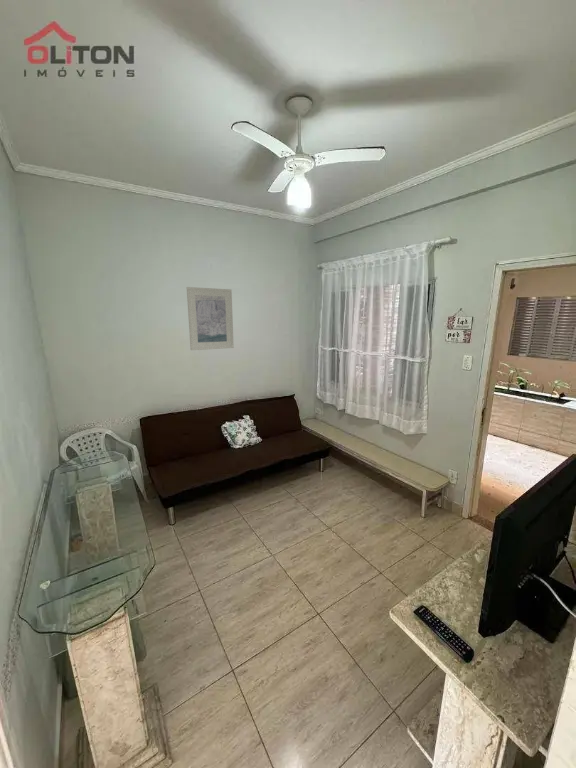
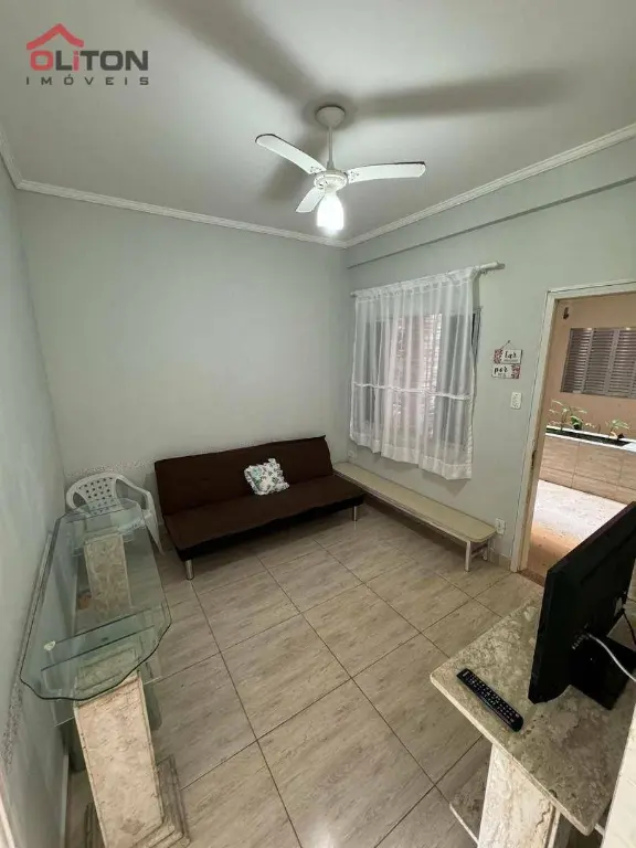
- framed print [186,286,235,351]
